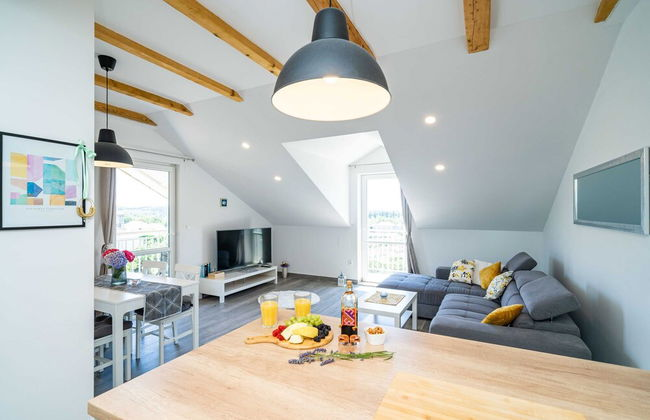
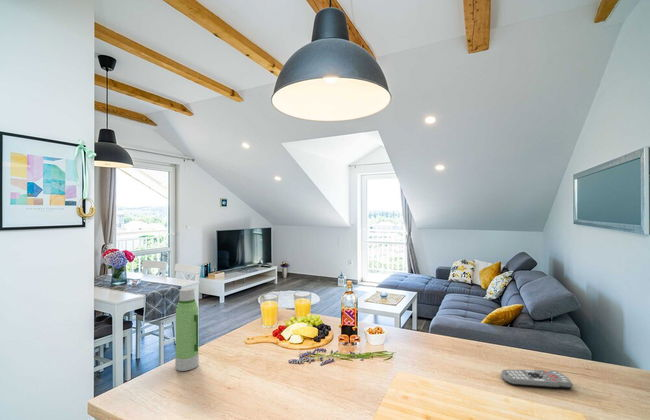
+ water bottle [174,287,200,372]
+ remote control [500,369,574,390]
